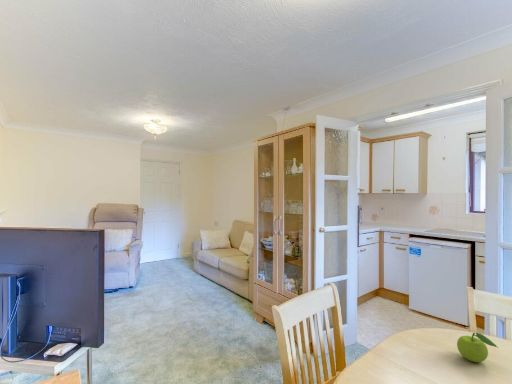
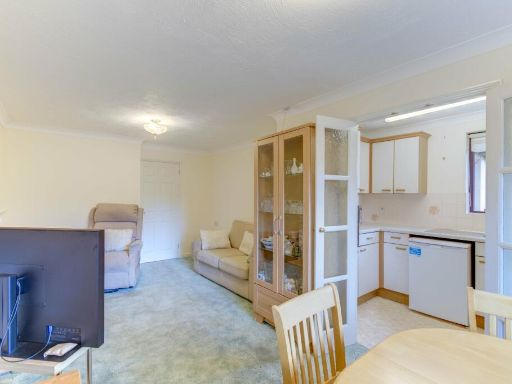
- fruit [456,332,498,363]
